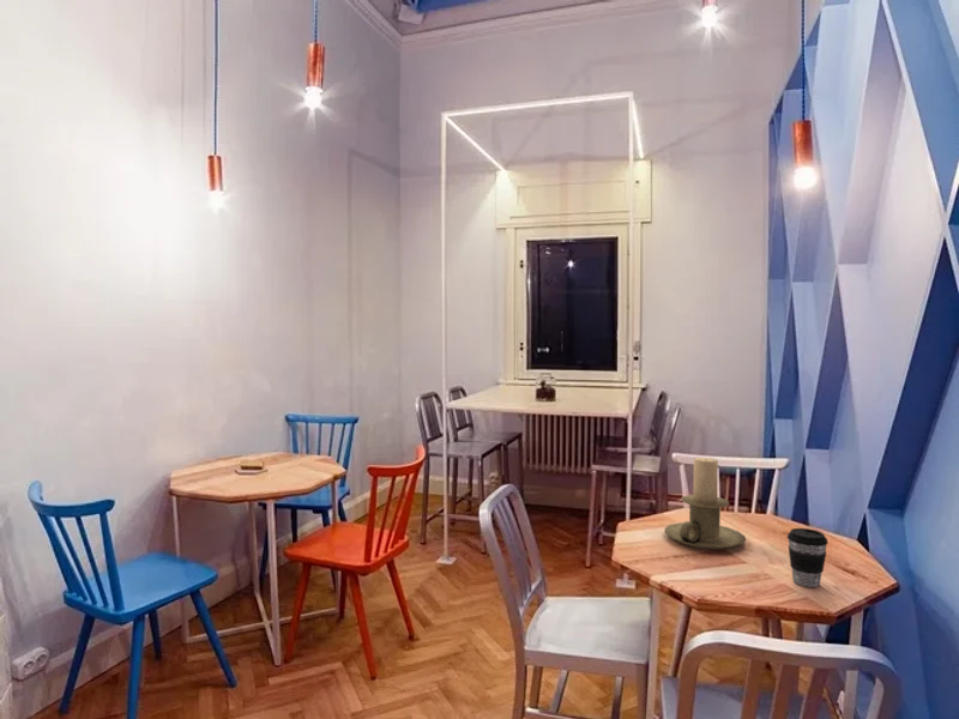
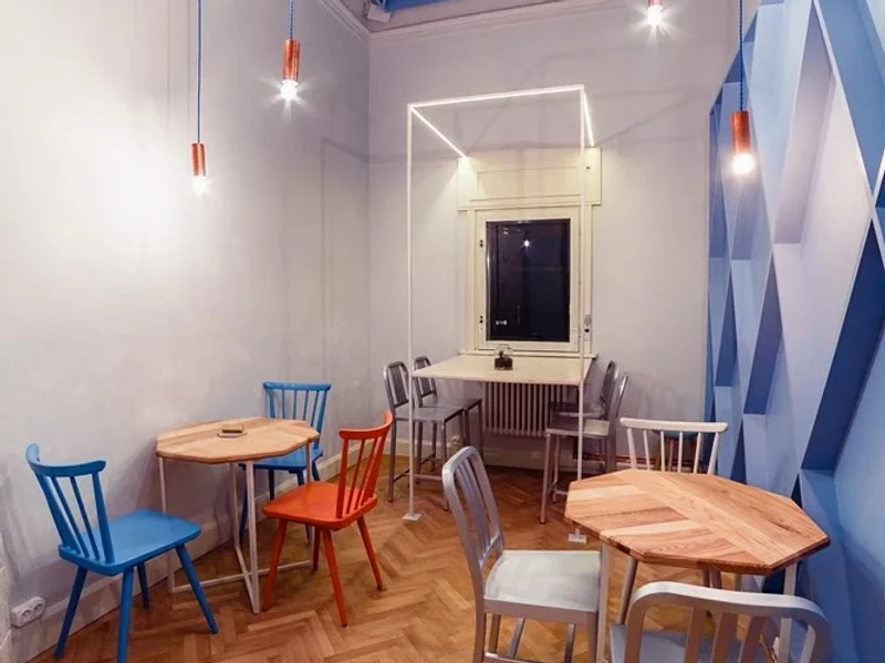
- candle holder [663,457,747,550]
- coffee cup [786,527,830,588]
